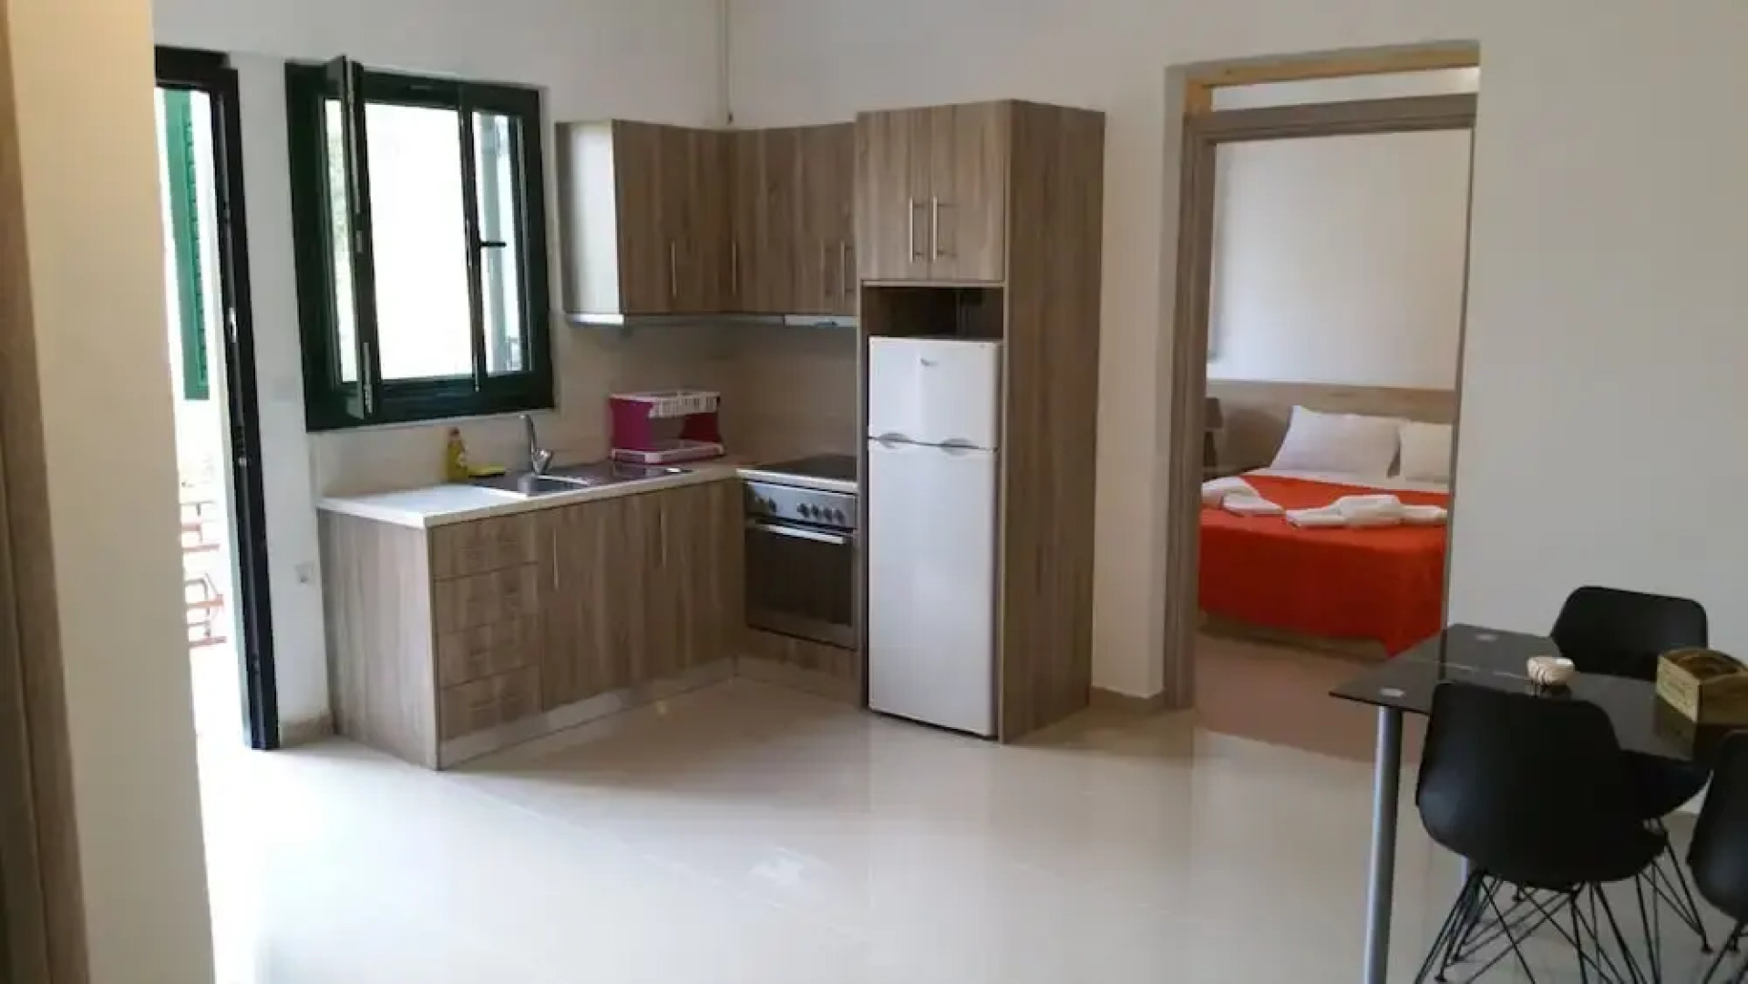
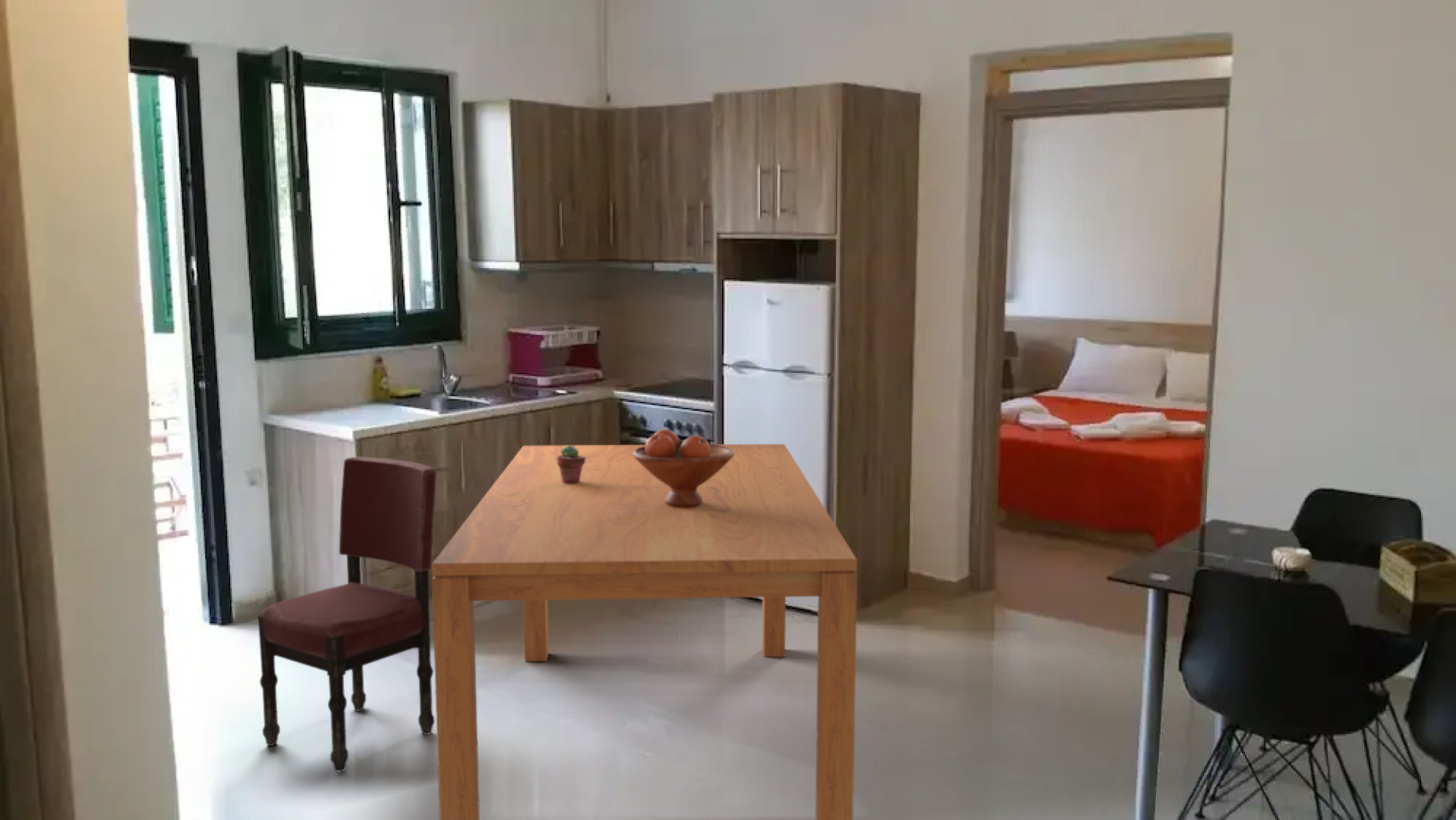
+ dining table [431,443,858,820]
+ fruit bowl [632,429,735,507]
+ potted succulent [556,445,585,484]
+ dining chair [257,456,437,773]
